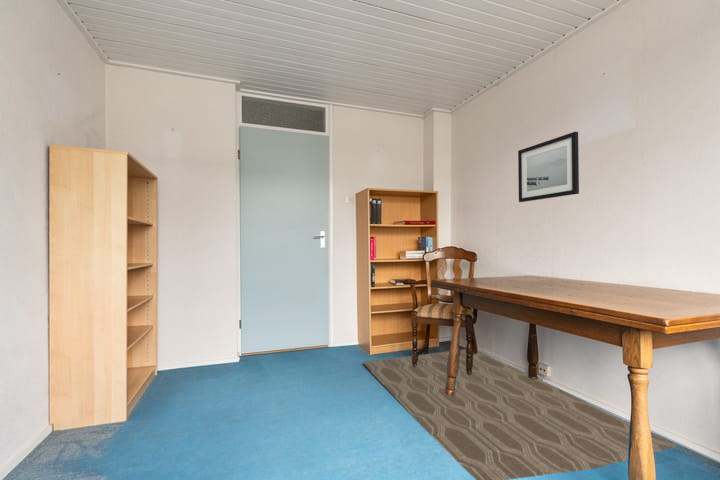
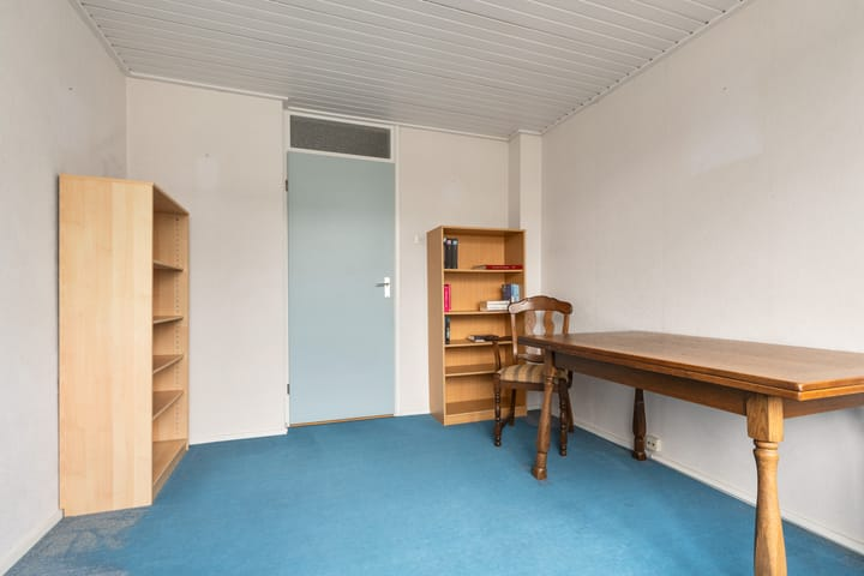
- wall art [517,131,580,203]
- rug [362,348,679,480]
